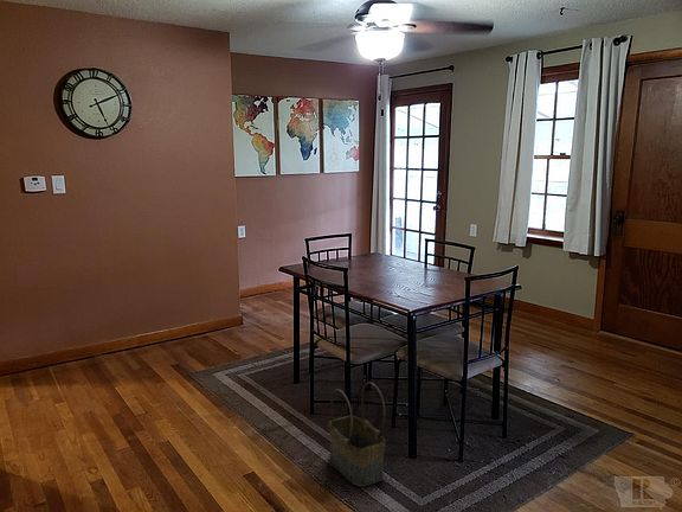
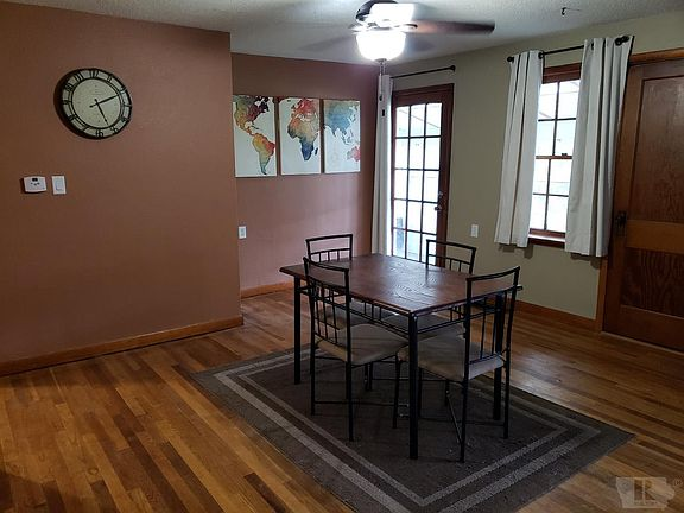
- basket [328,380,387,488]
